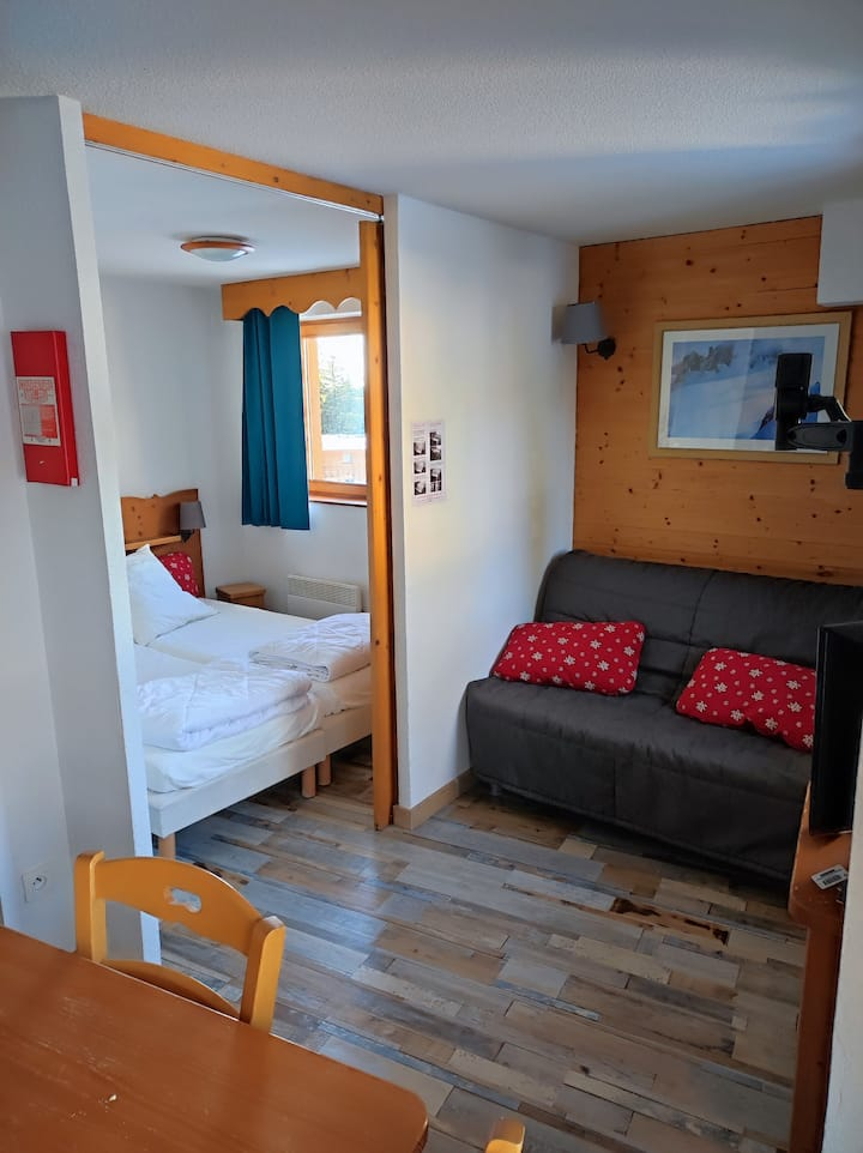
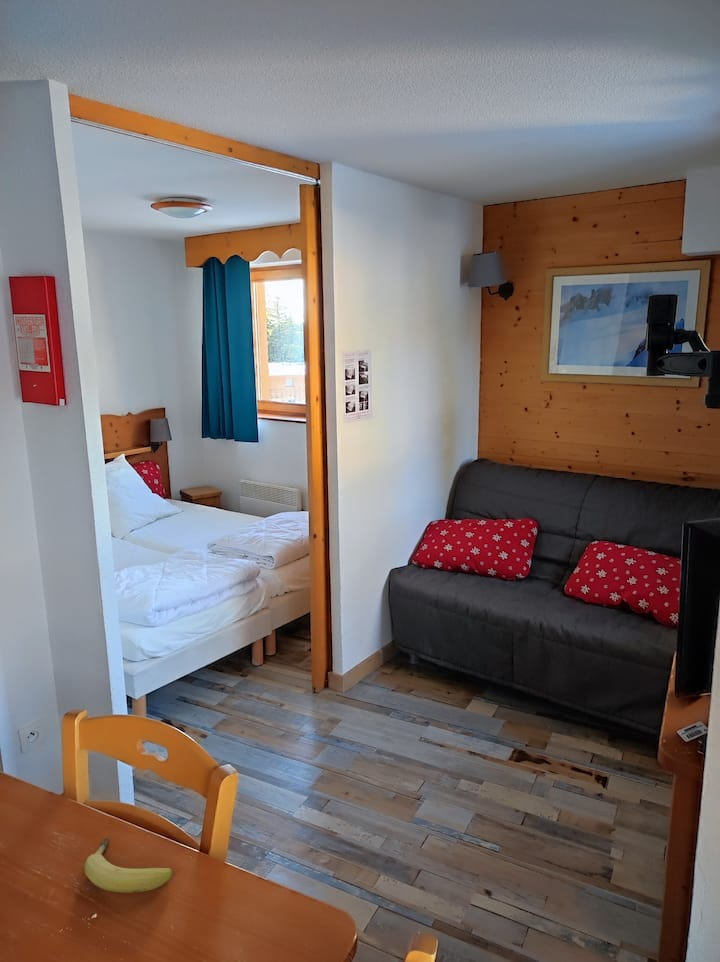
+ fruit [84,838,174,894]
